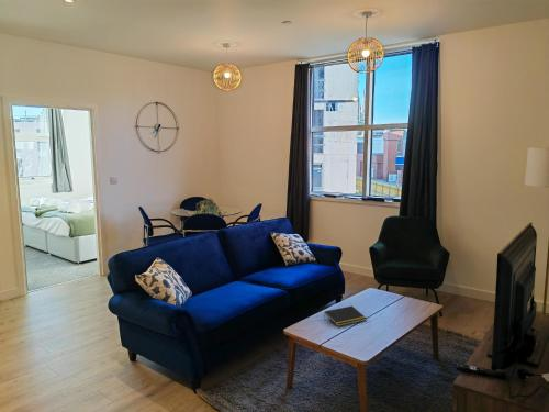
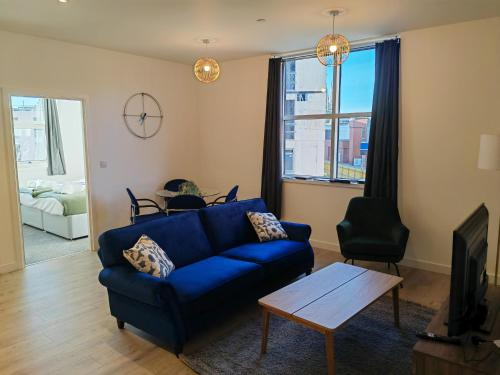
- notepad [323,304,368,327]
